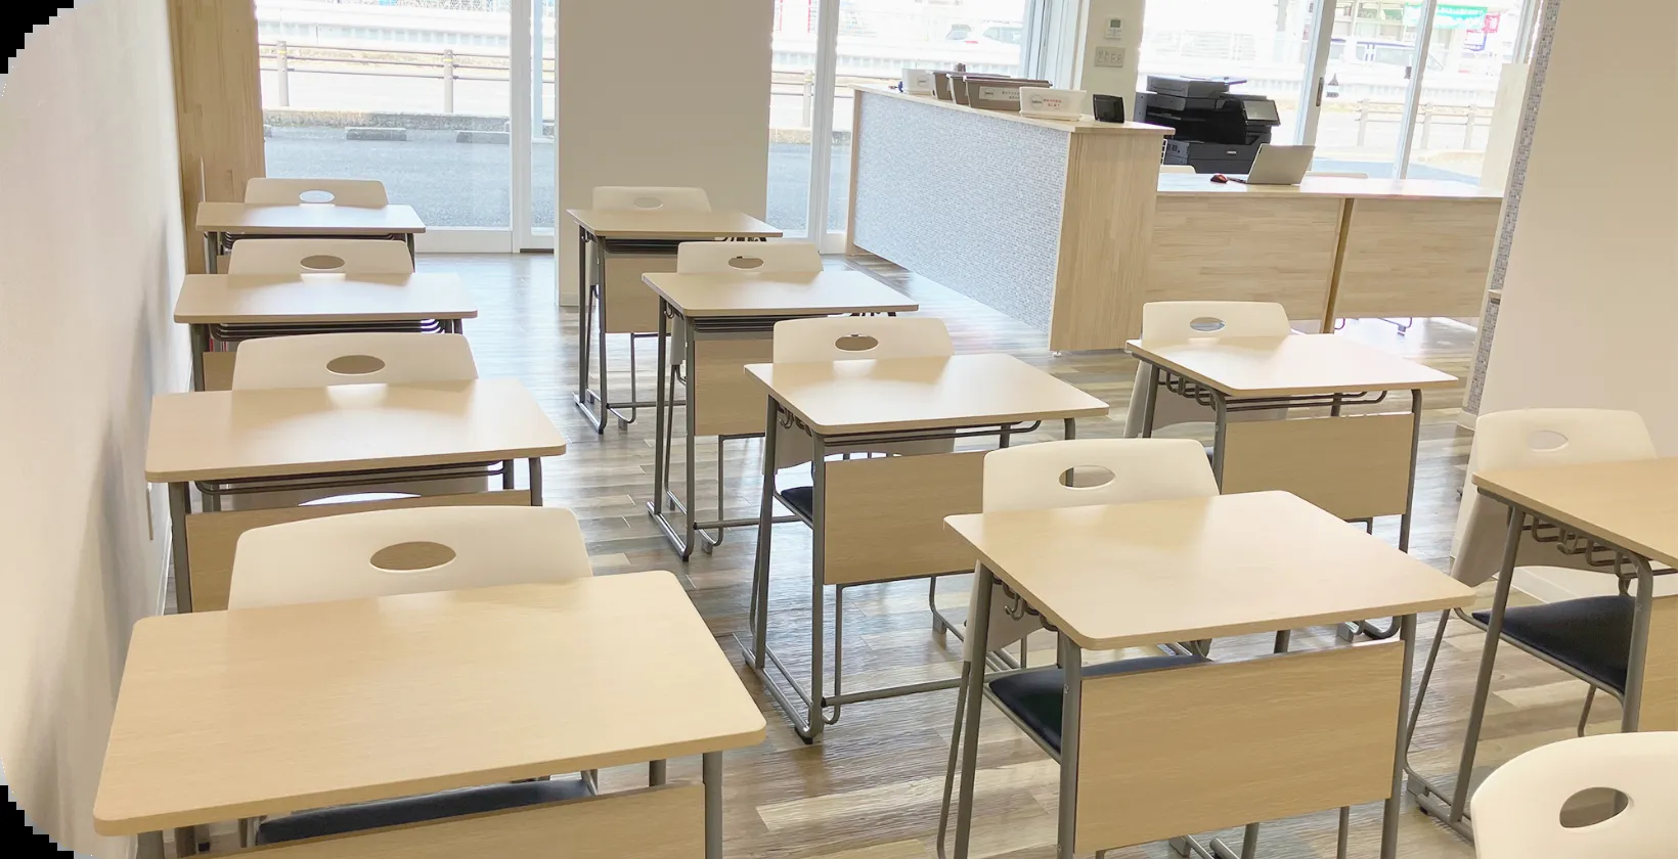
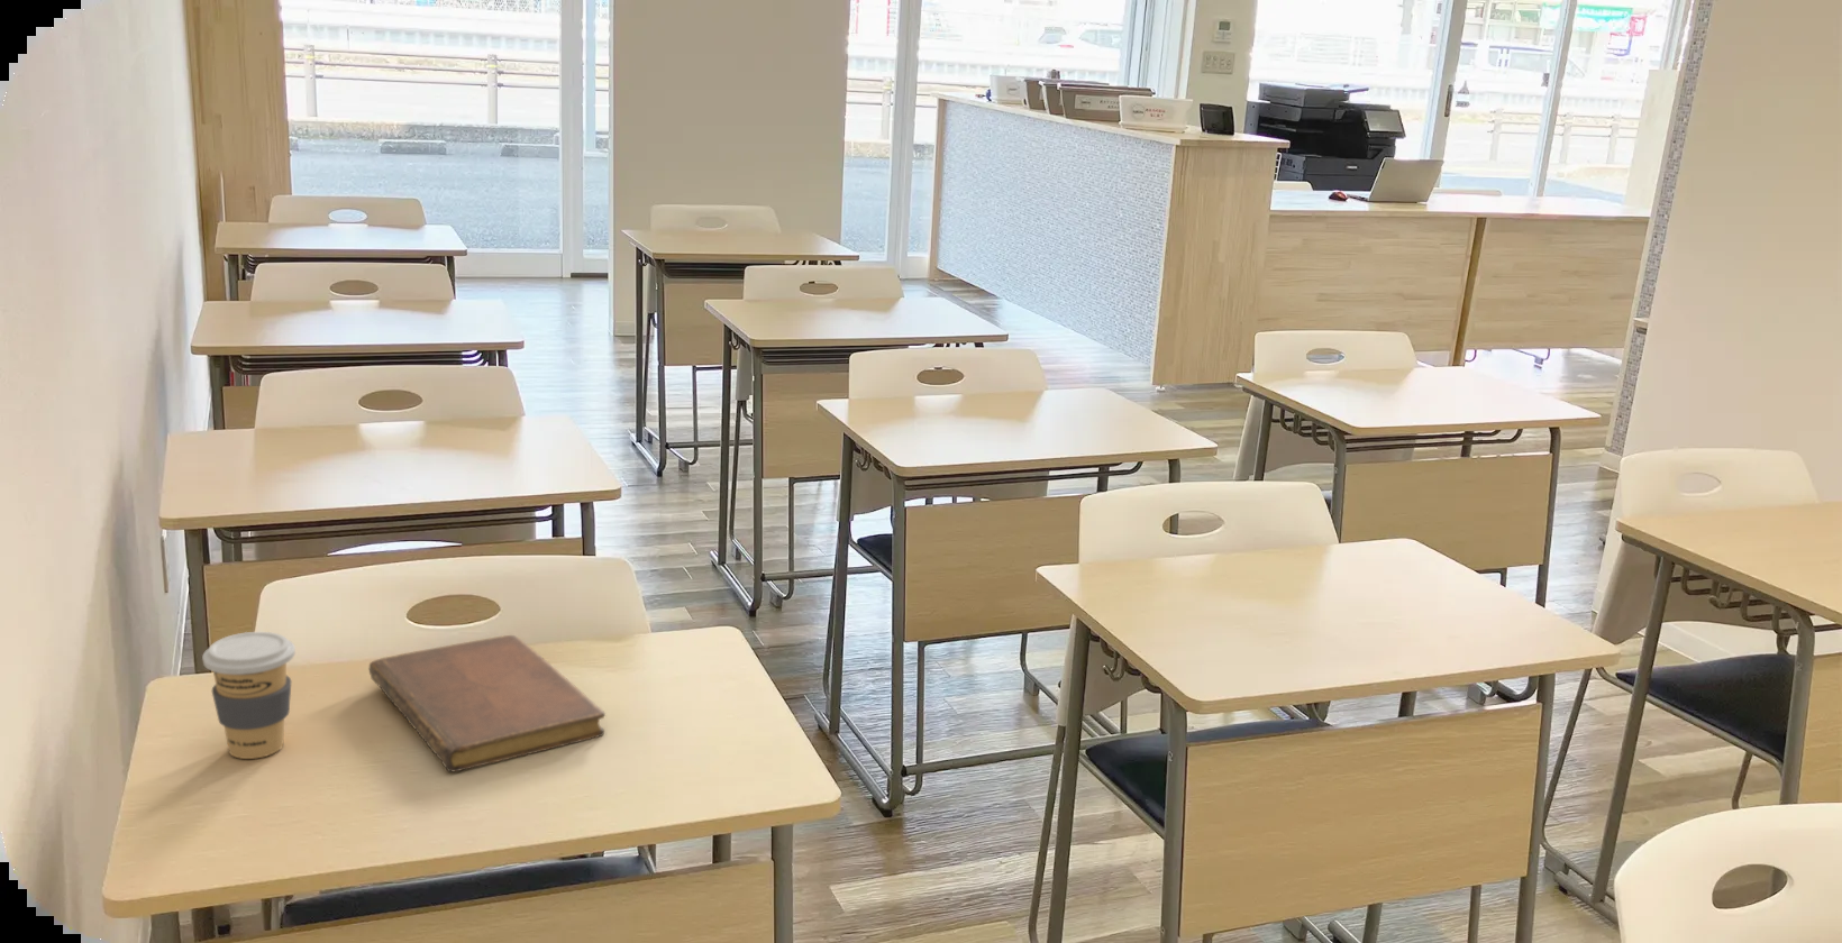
+ notebook [368,634,606,772]
+ coffee cup [201,631,296,760]
